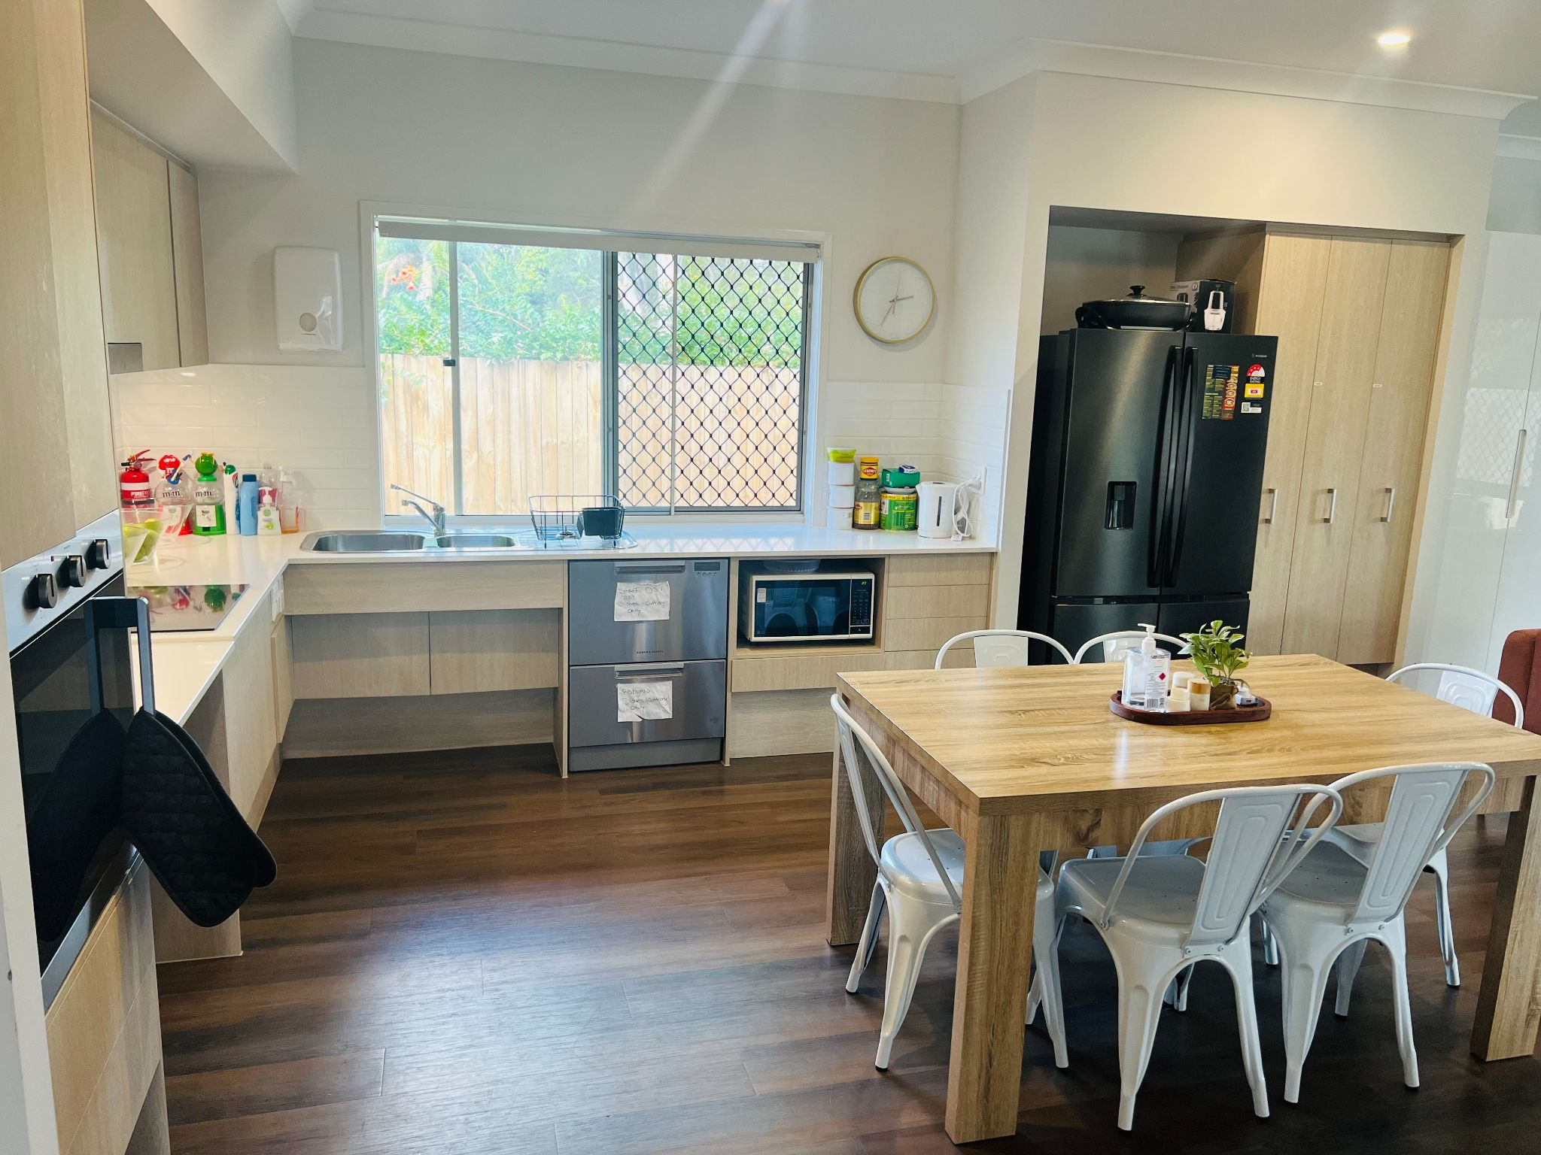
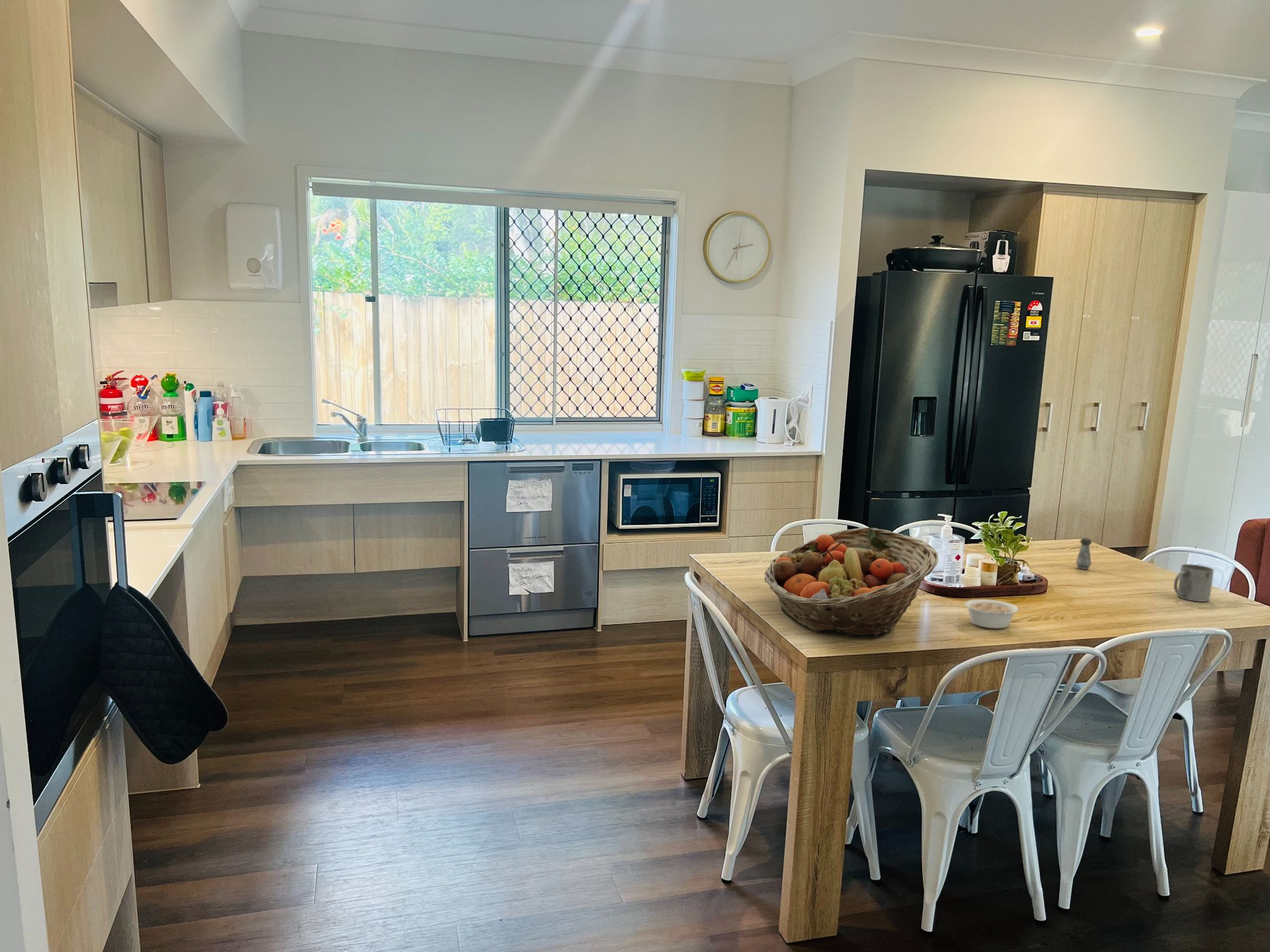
+ legume [964,599,1031,629]
+ mug [1173,563,1215,602]
+ salt shaker [1075,537,1092,570]
+ fruit basket [764,527,939,639]
